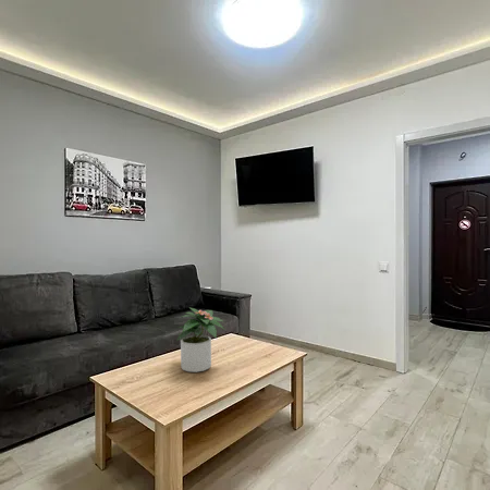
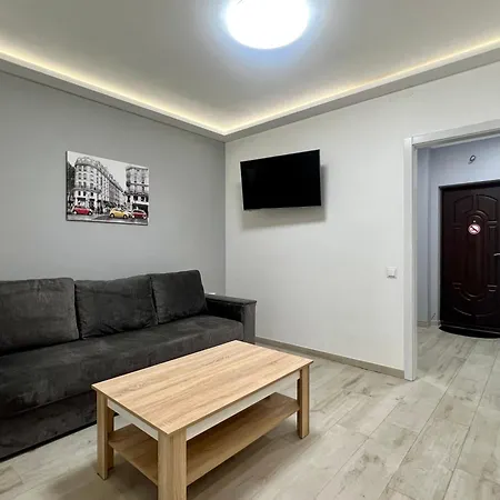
- potted plant [175,307,225,373]
